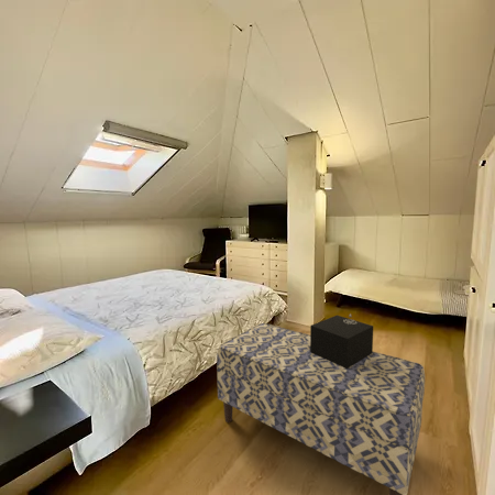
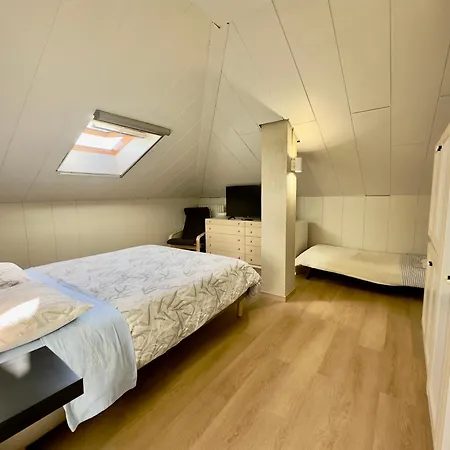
- decorative box [309,312,374,369]
- bench [216,322,426,495]
